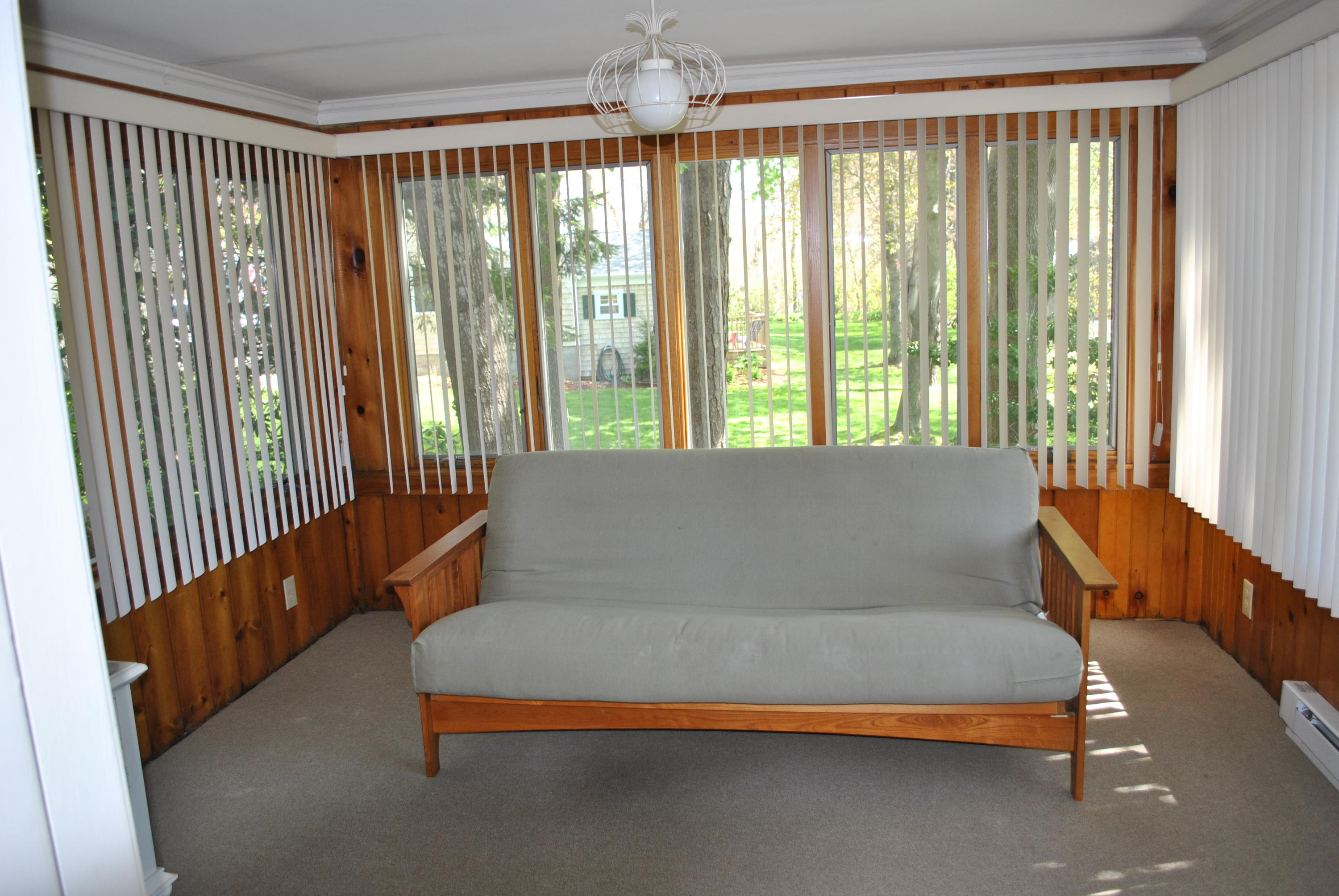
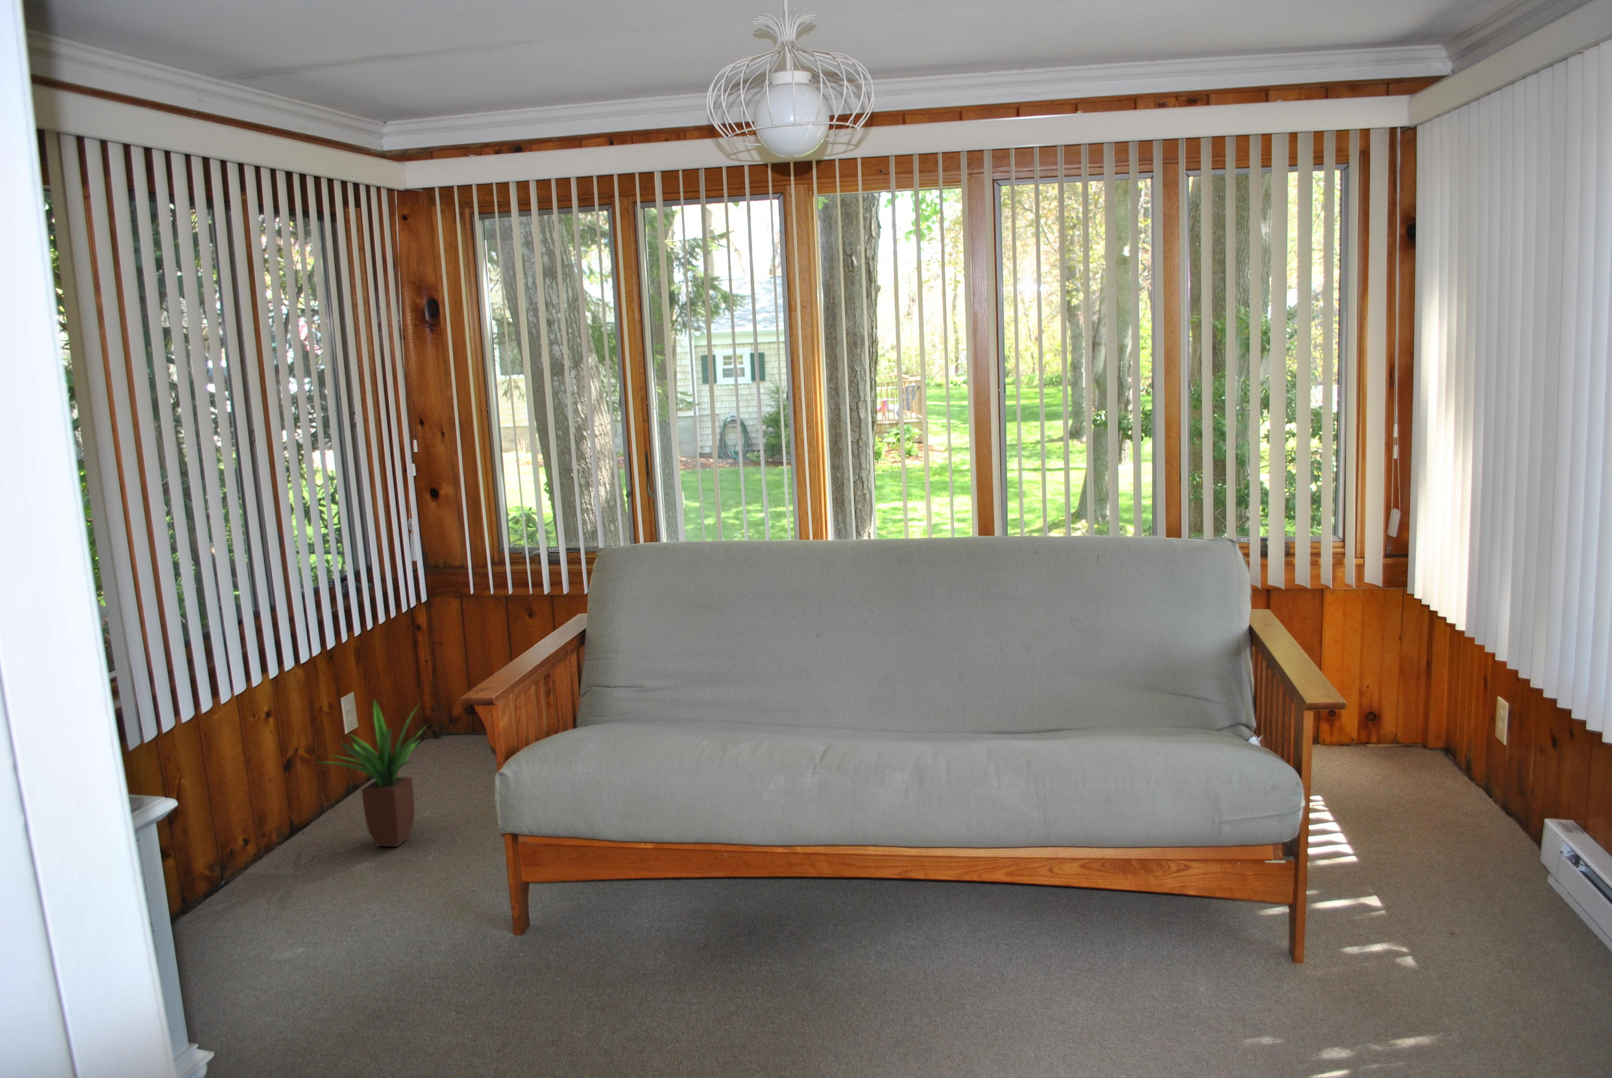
+ potted plant [313,698,429,847]
